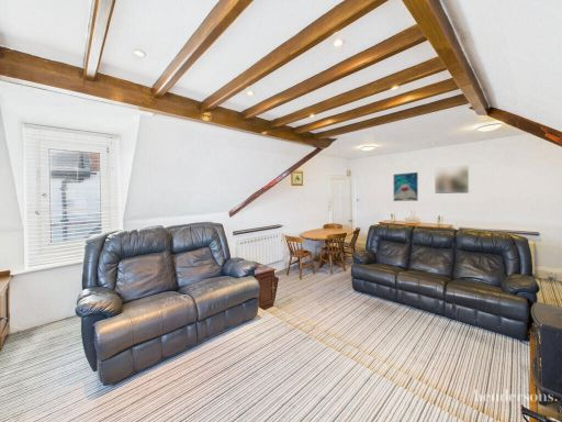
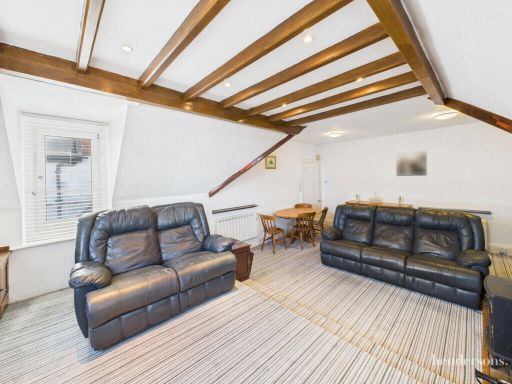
- wall art [393,171,419,202]
